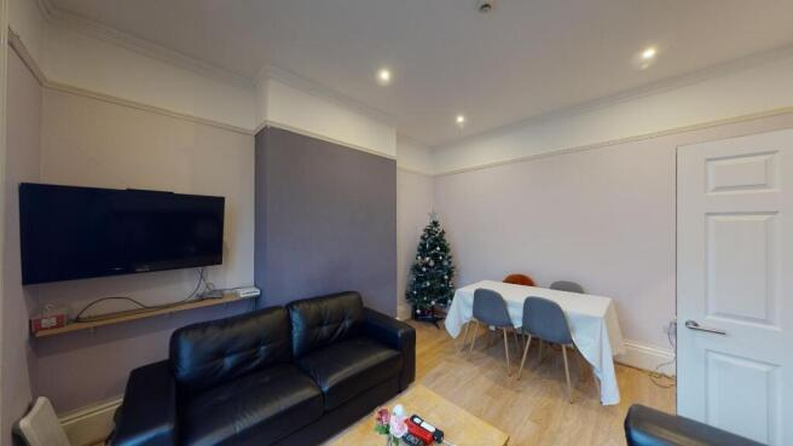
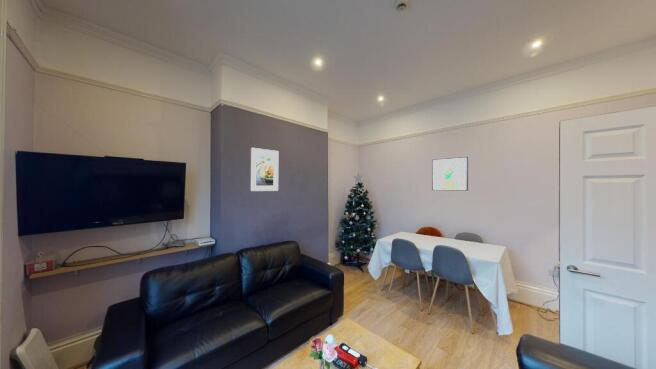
+ wall art [431,156,469,192]
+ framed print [249,147,279,192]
